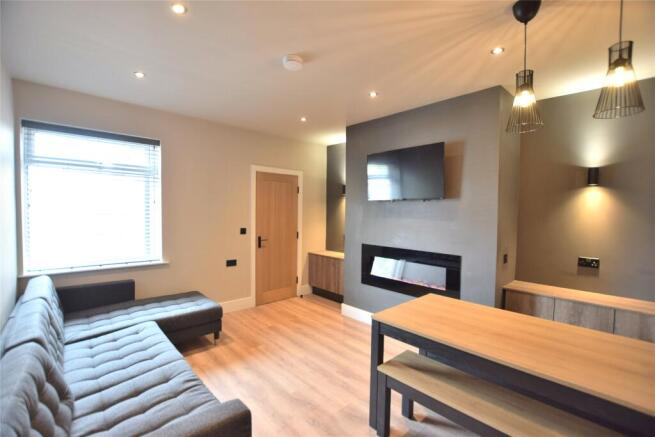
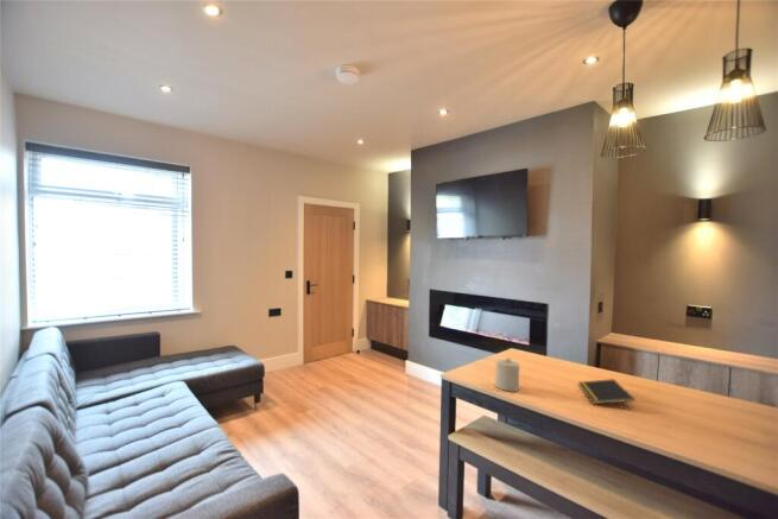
+ candle [494,356,520,392]
+ notepad [577,378,635,405]
